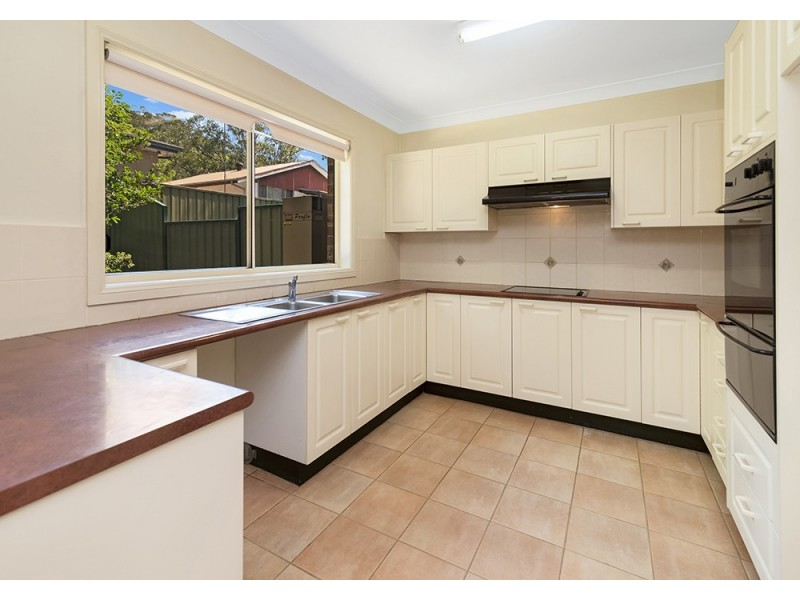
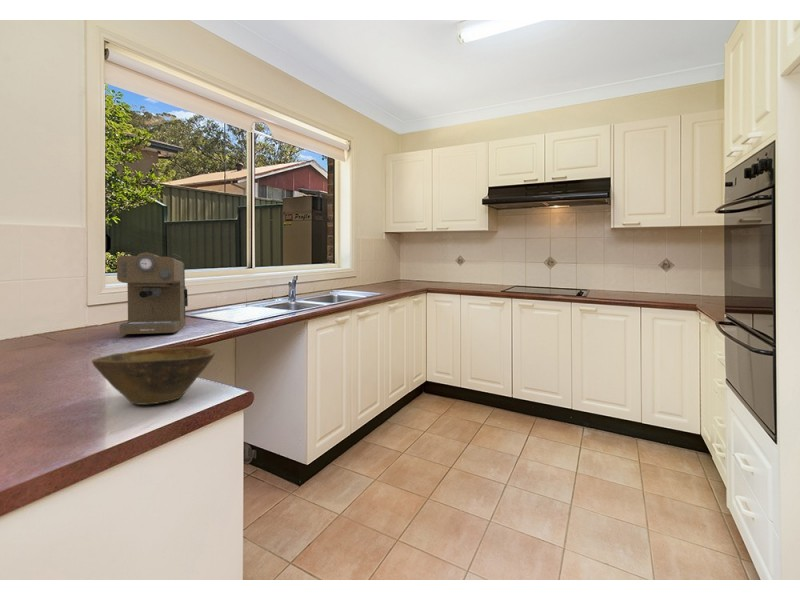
+ bowl [91,346,216,406]
+ coffee maker [116,251,189,335]
